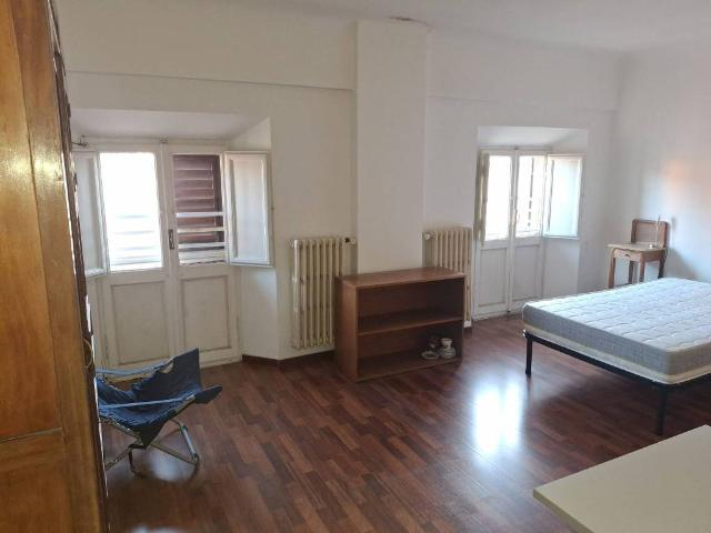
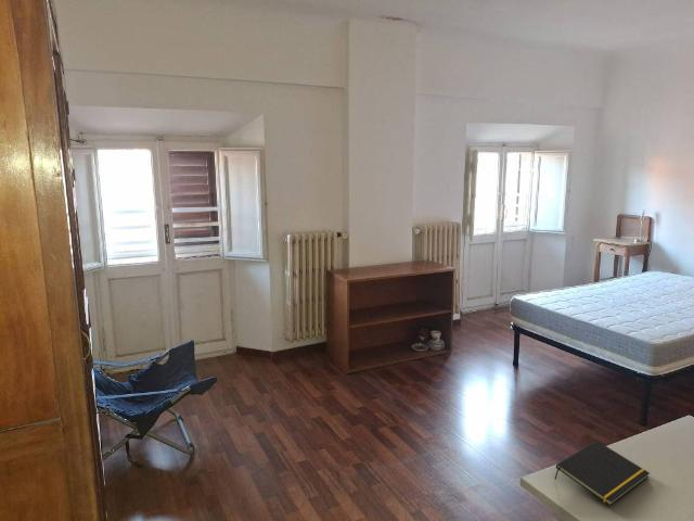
+ notepad [554,440,651,507]
